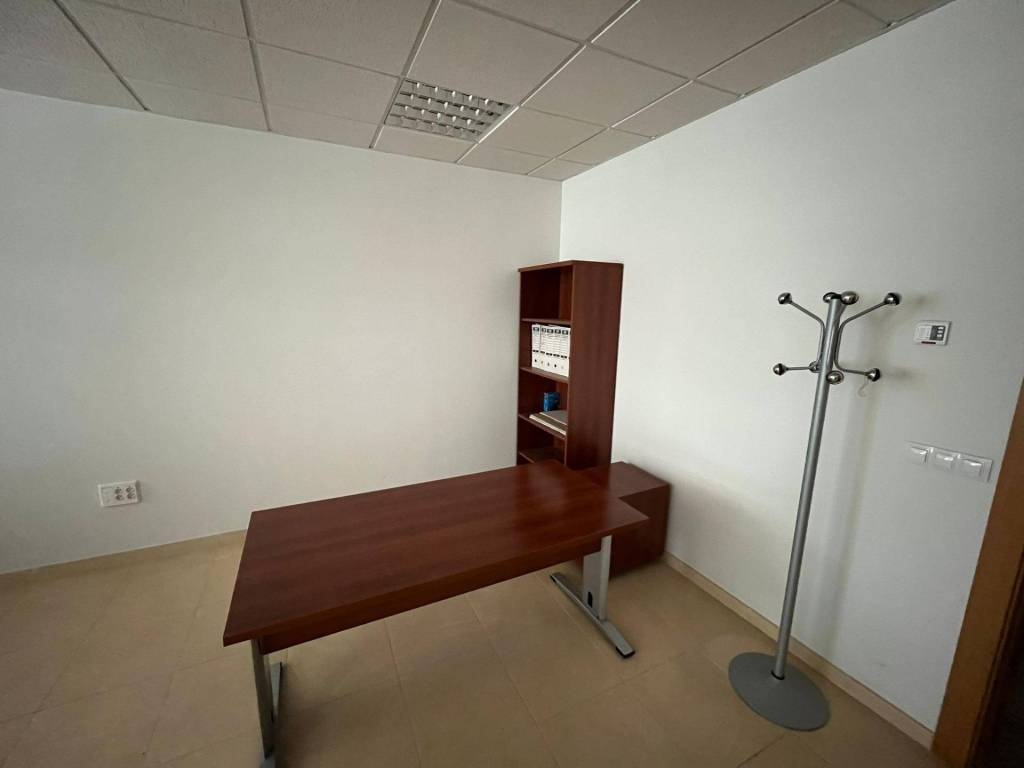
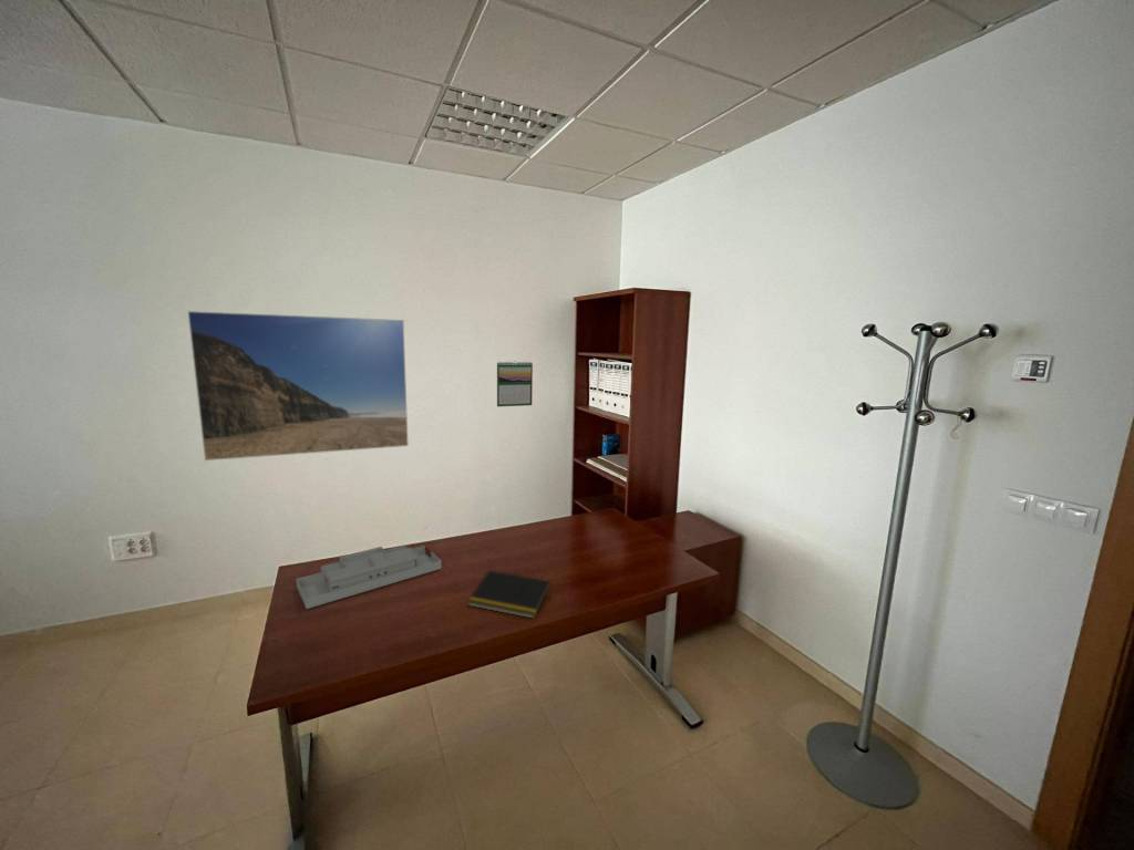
+ calendar [496,360,534,407]
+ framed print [186,310,410,462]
+ desk organizer [295,545,443,610]
+ notepad [466,569,551,620]
